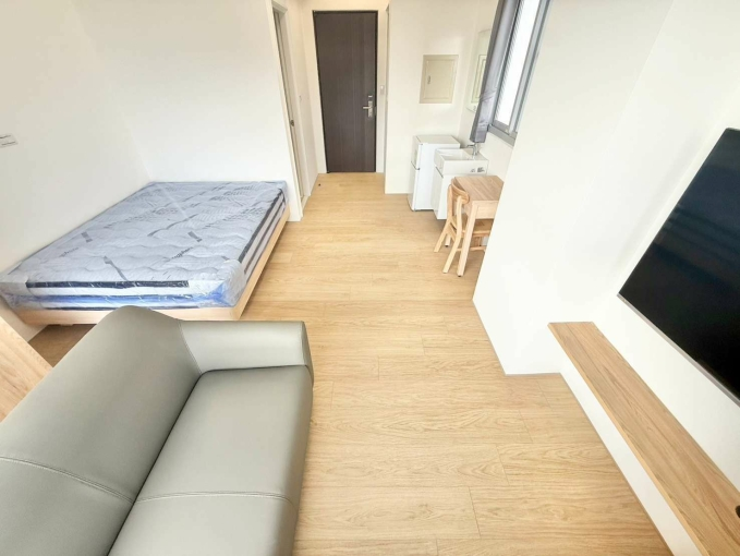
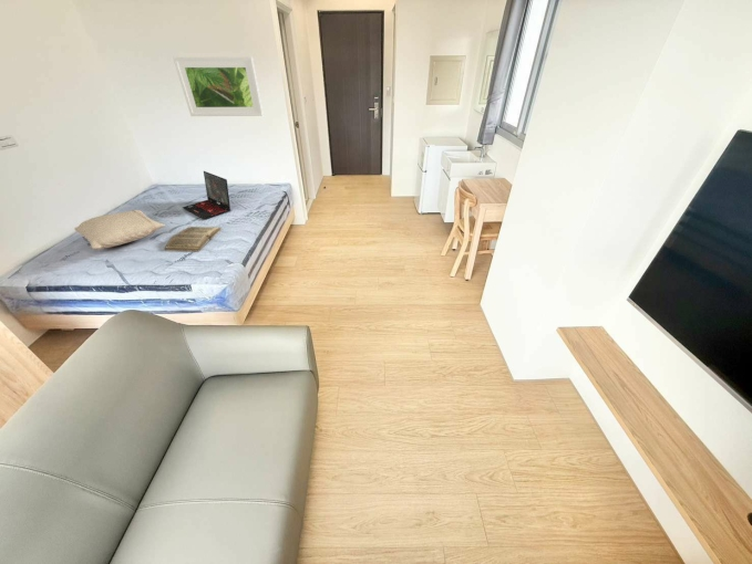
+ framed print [172,56,265,117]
+ pillow [73,209,166,250]
+ laptop [182,170,231,220]
+ book [163,226,223,253]
